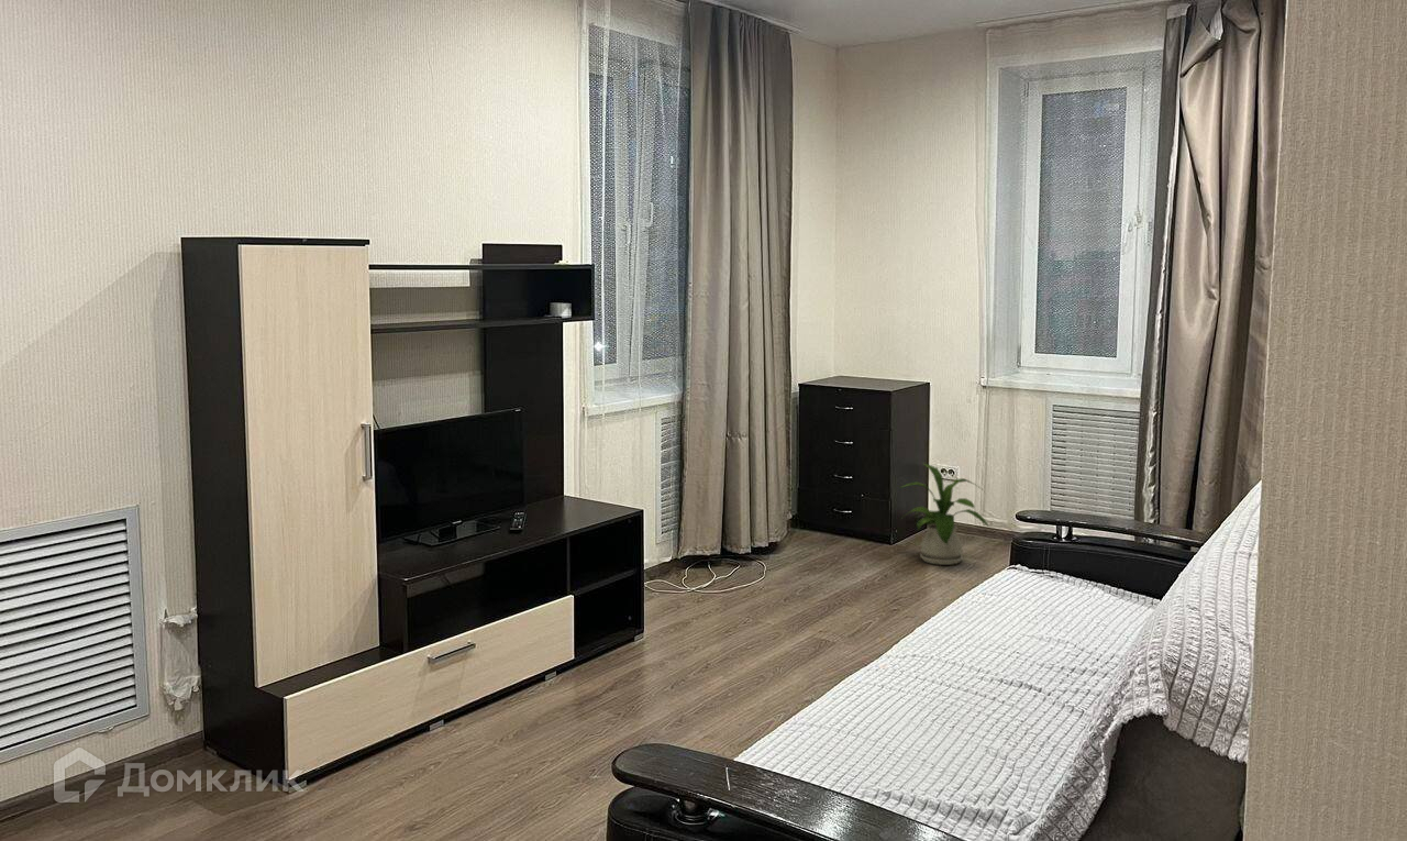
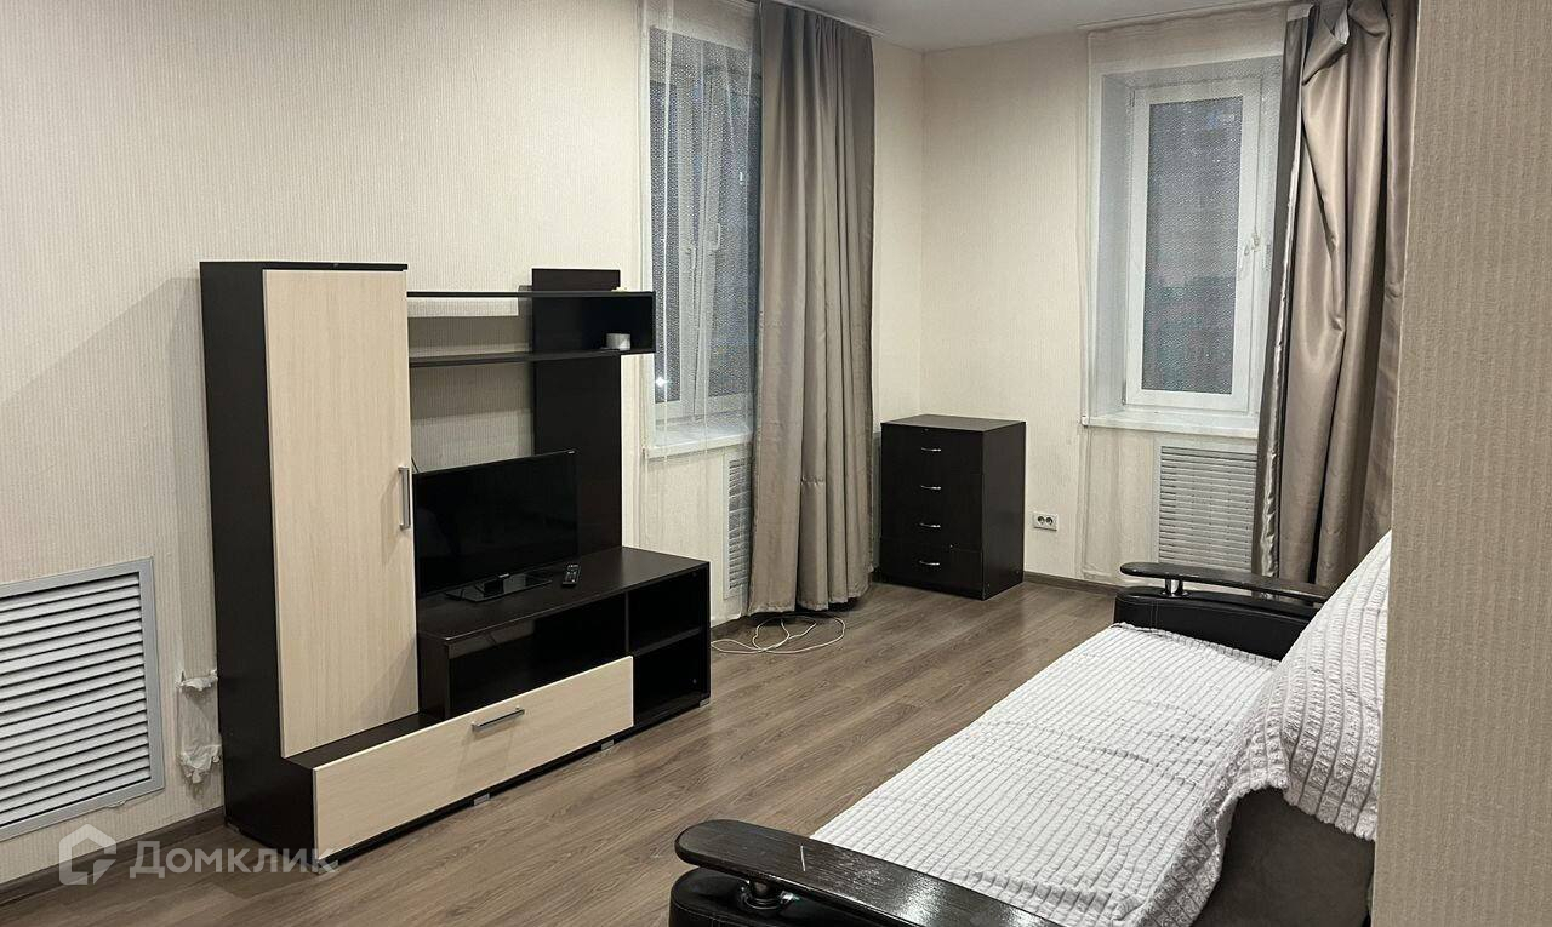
- house plant [897,462,989,566]
